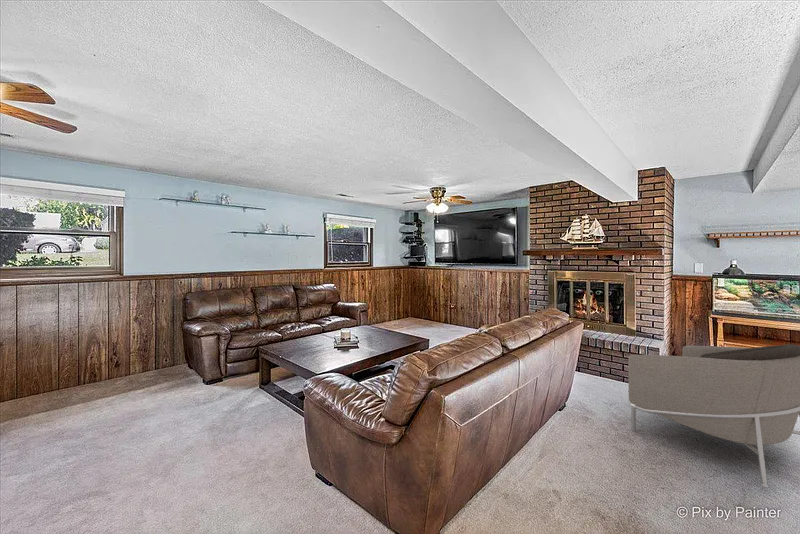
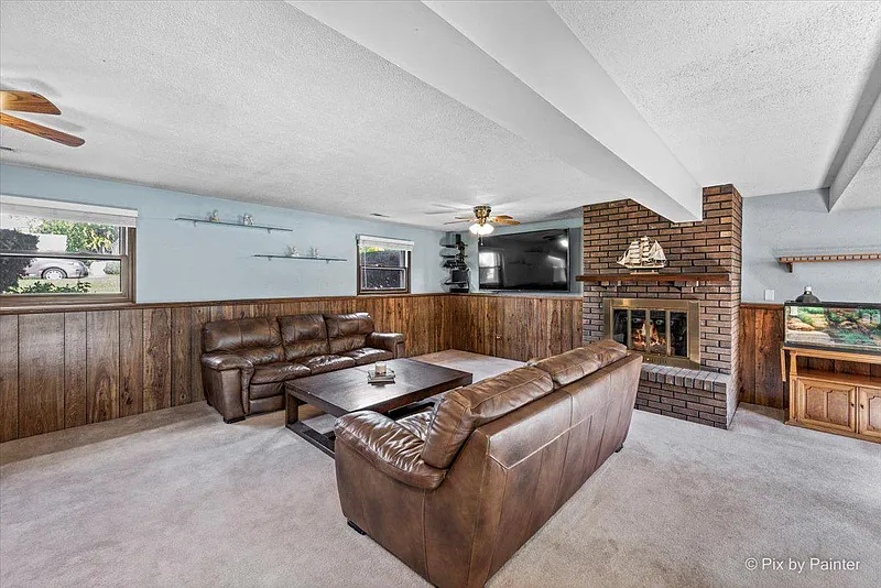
- armchair [628,343,800,488]
